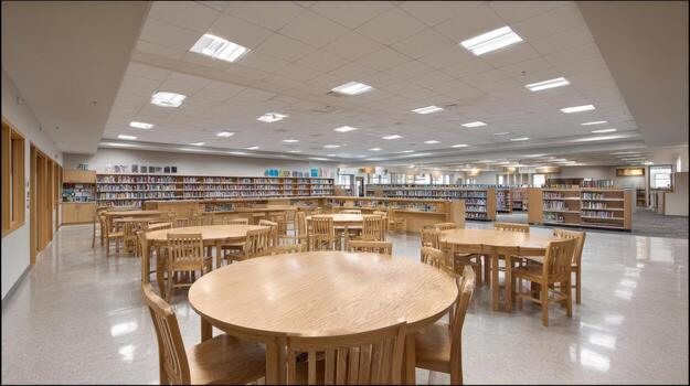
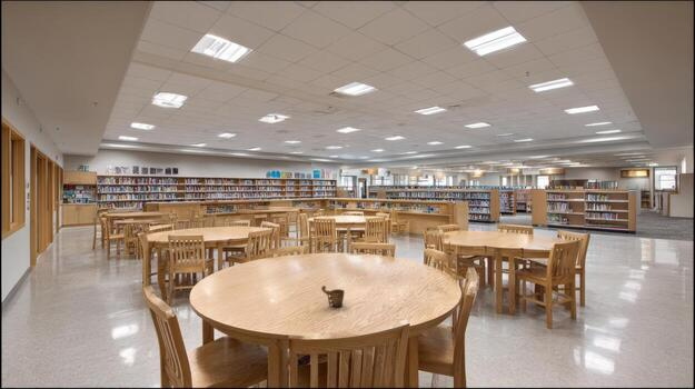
+ mug [320,285,346,308]
